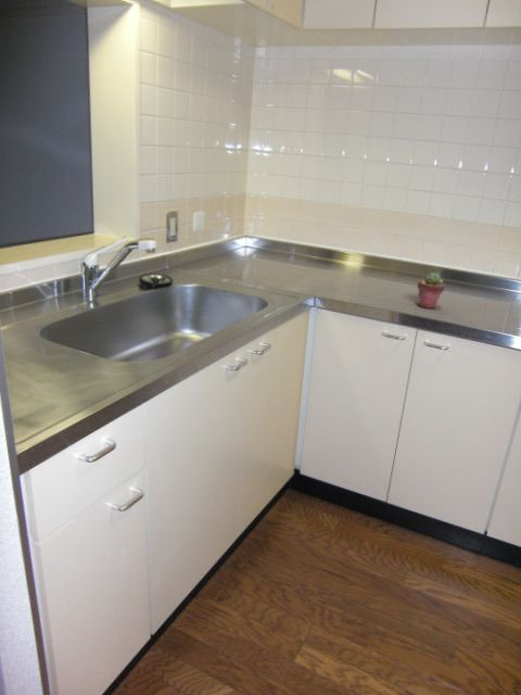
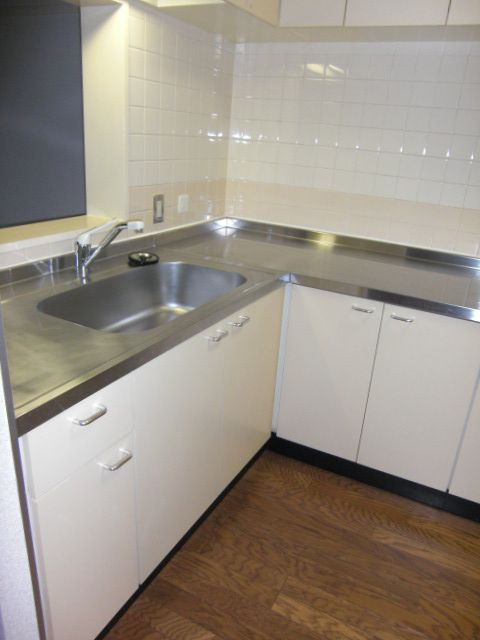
- potted succulent [416,271,446,309]
